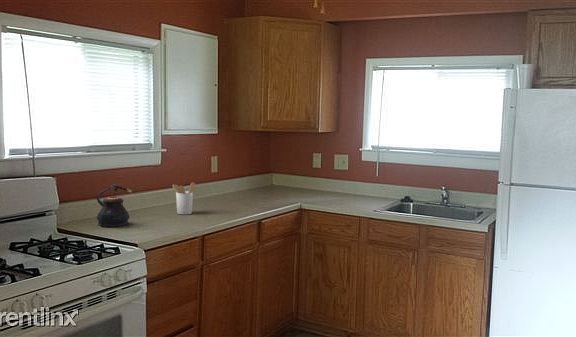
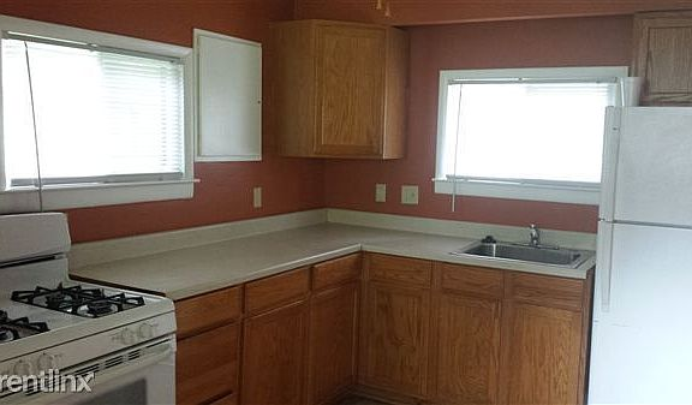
- teapot [96,183,132,227]
- utensil holder [171,182,196,215]
